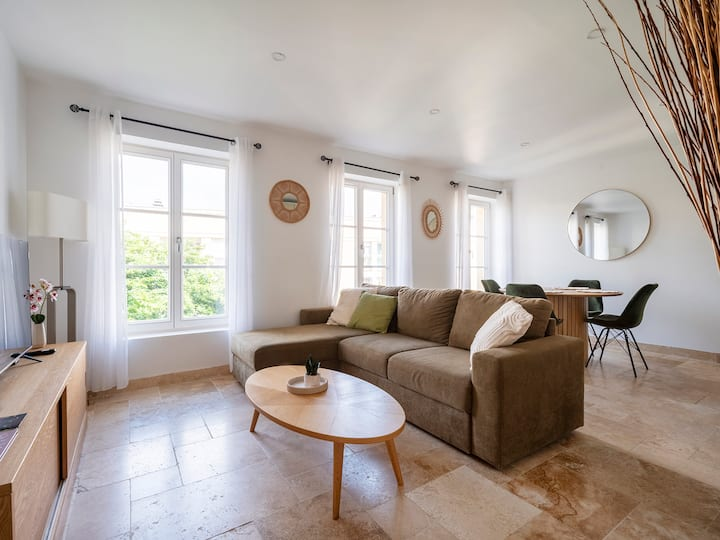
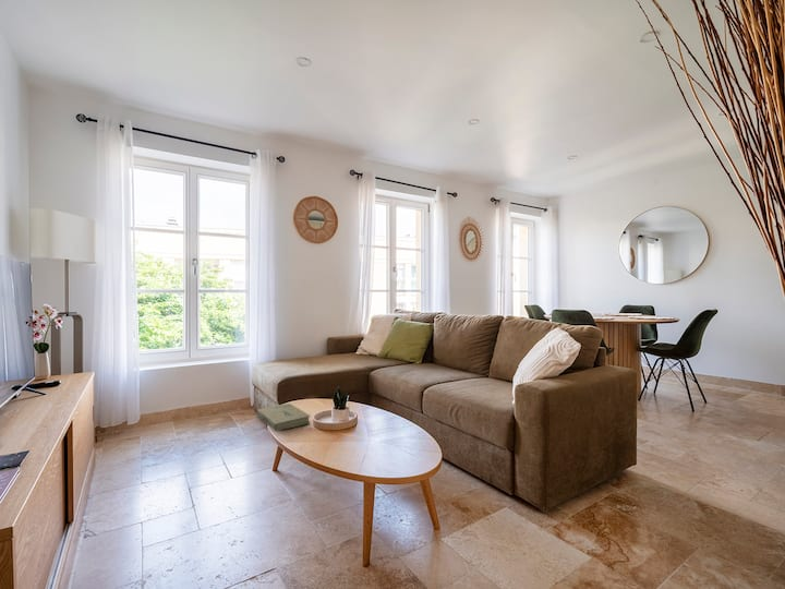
+ book [256,402,312,432]
